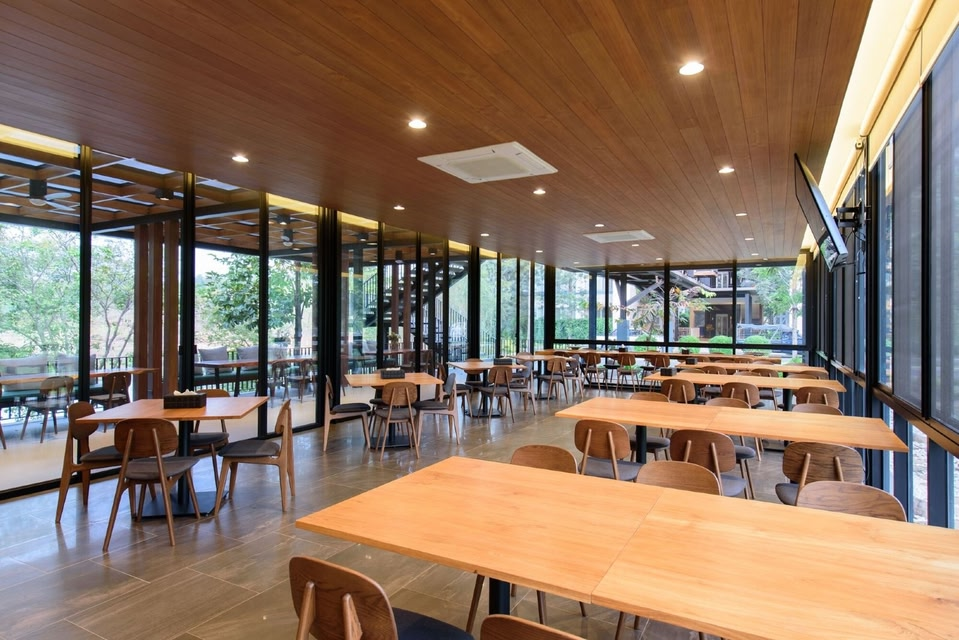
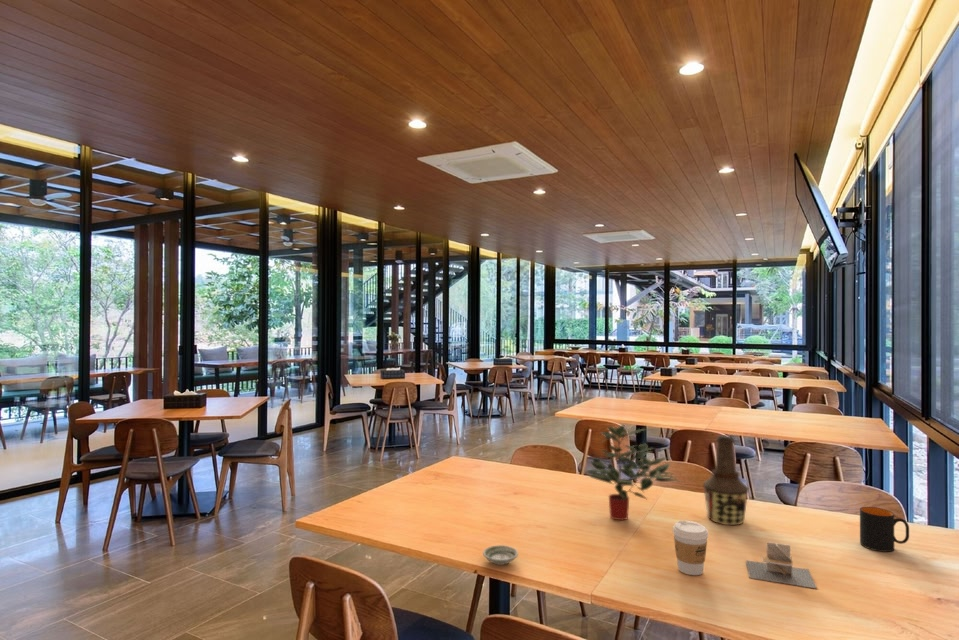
+ coffee cup [672,520,709,576]
+ potted plant [586,424,682,521]
+ saucer [482,544,519,566]
+ mug [859,506,910,553]
+ bottle [702,434,750,526]
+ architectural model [745,541,818,589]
